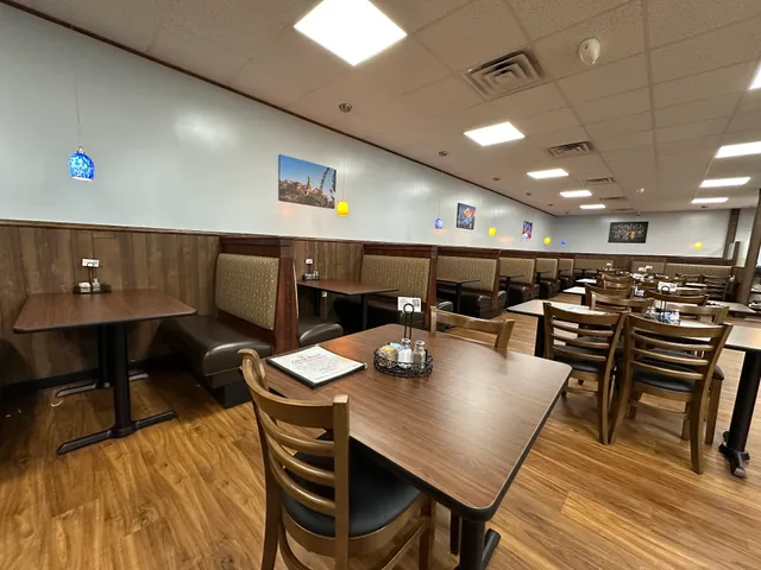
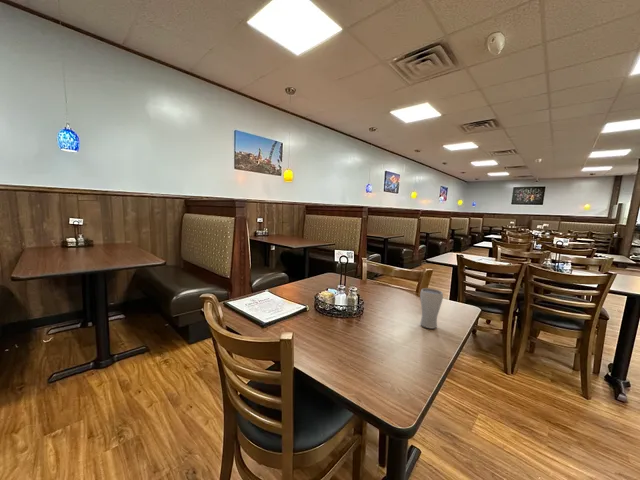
+ drinking glass [419,287,444,329]
